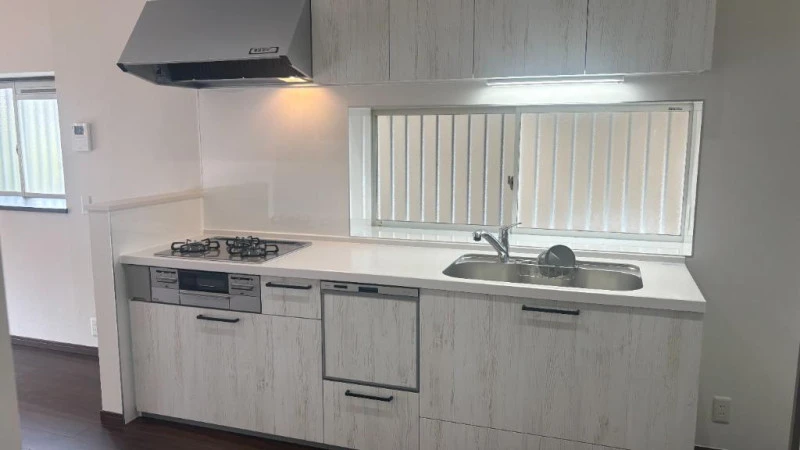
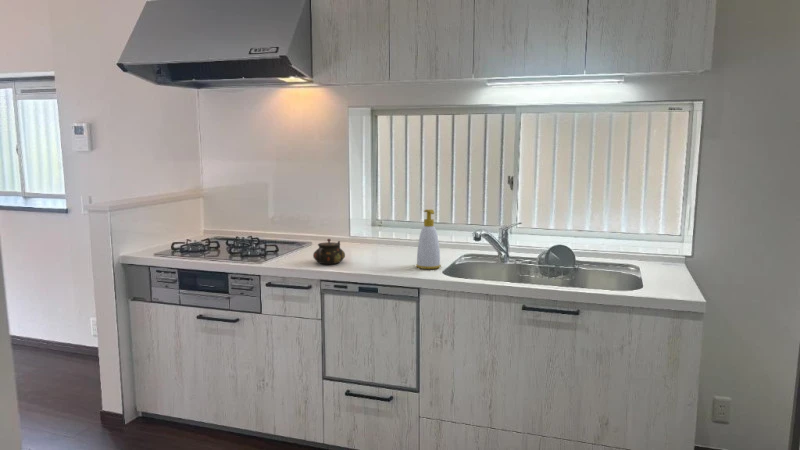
+ teapot [312,238,346,265]
+ soap bottle [415,208,442,270]
